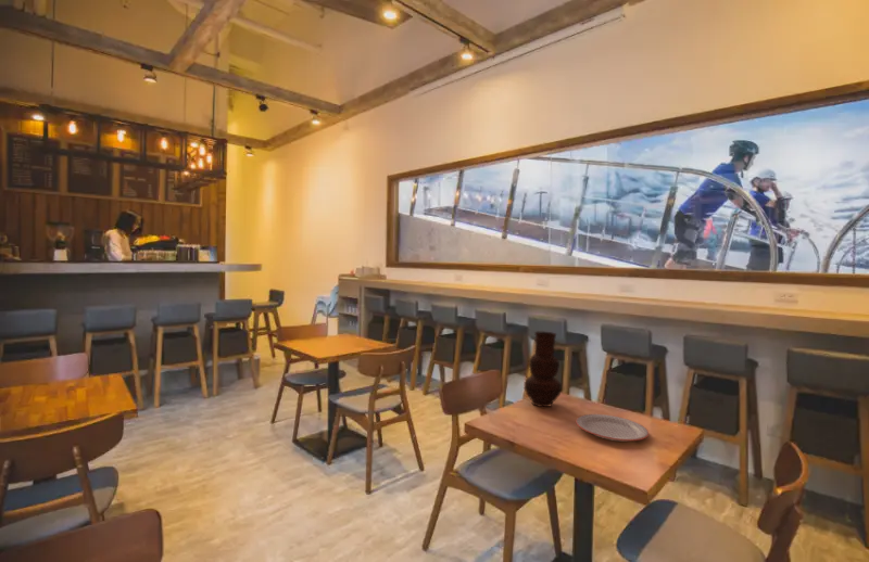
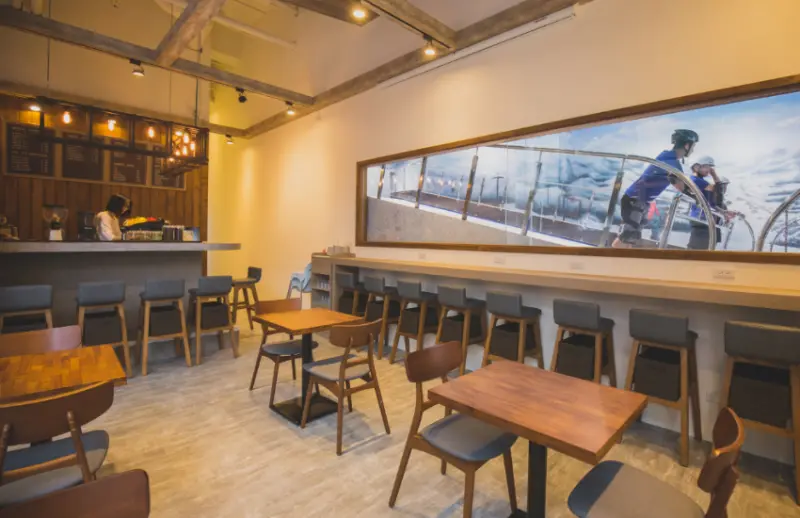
- plate [575,413,650,443]
- vase [522,330,563,408]
